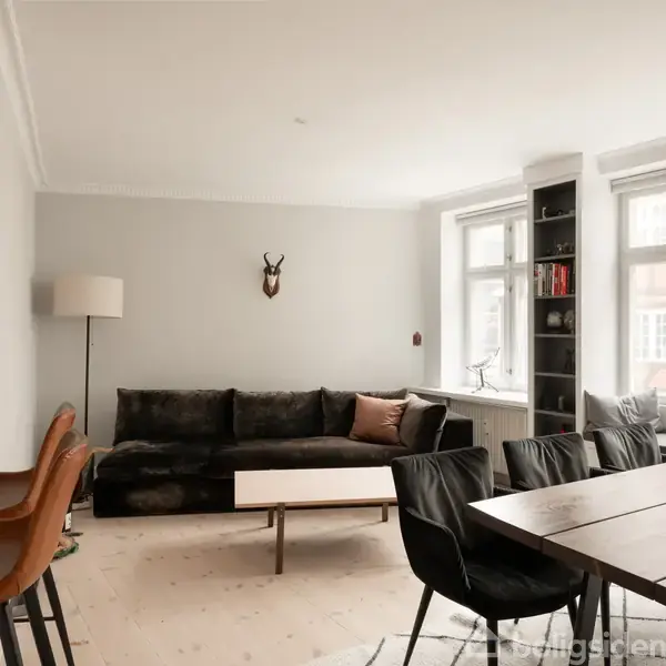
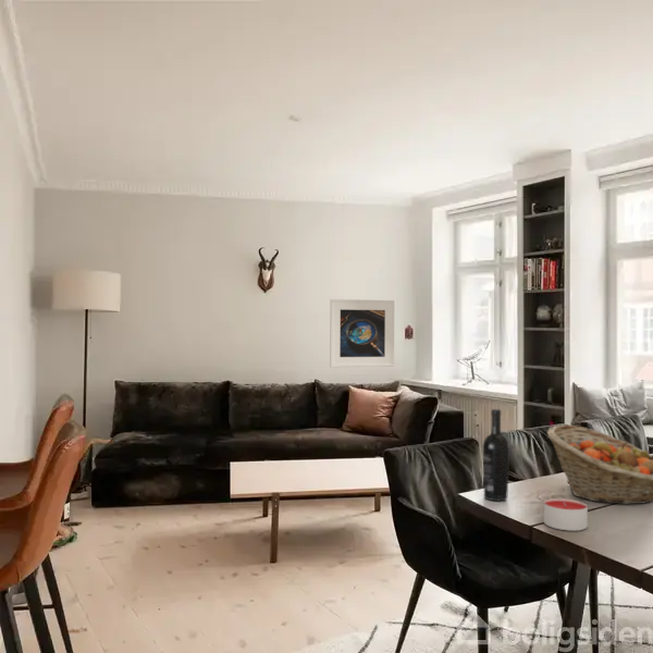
+ fruit basket [546,423,653,505]
+ wine bottle [482,408,510,502]
+ candle [543,497,589,532]
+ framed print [329,298,395,368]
